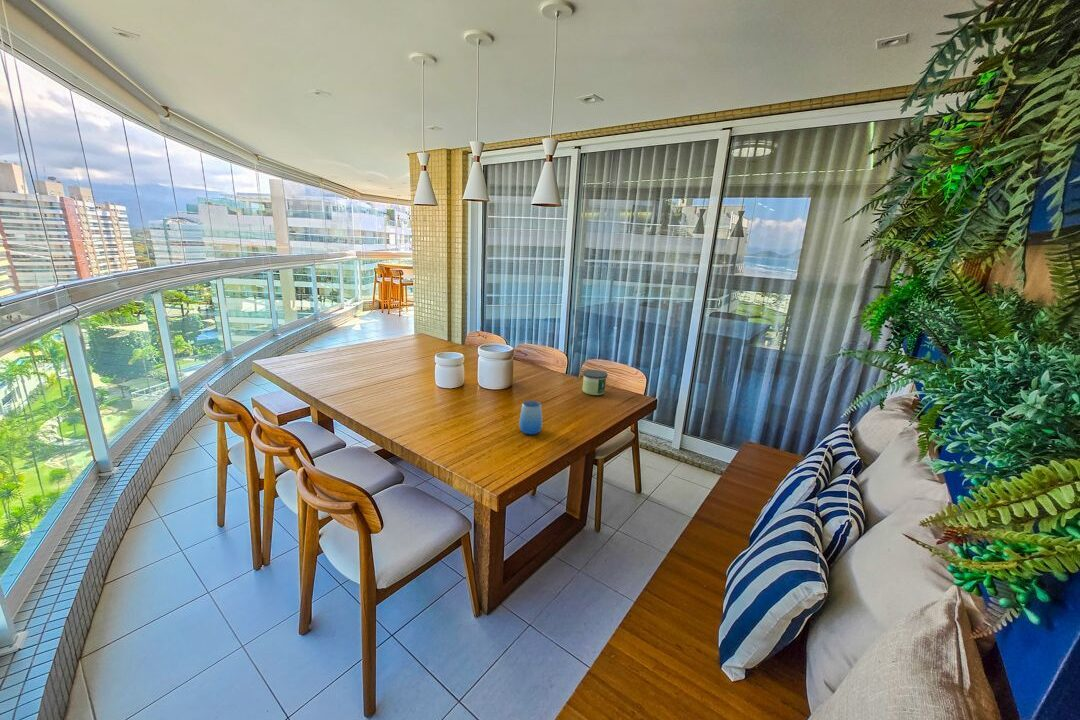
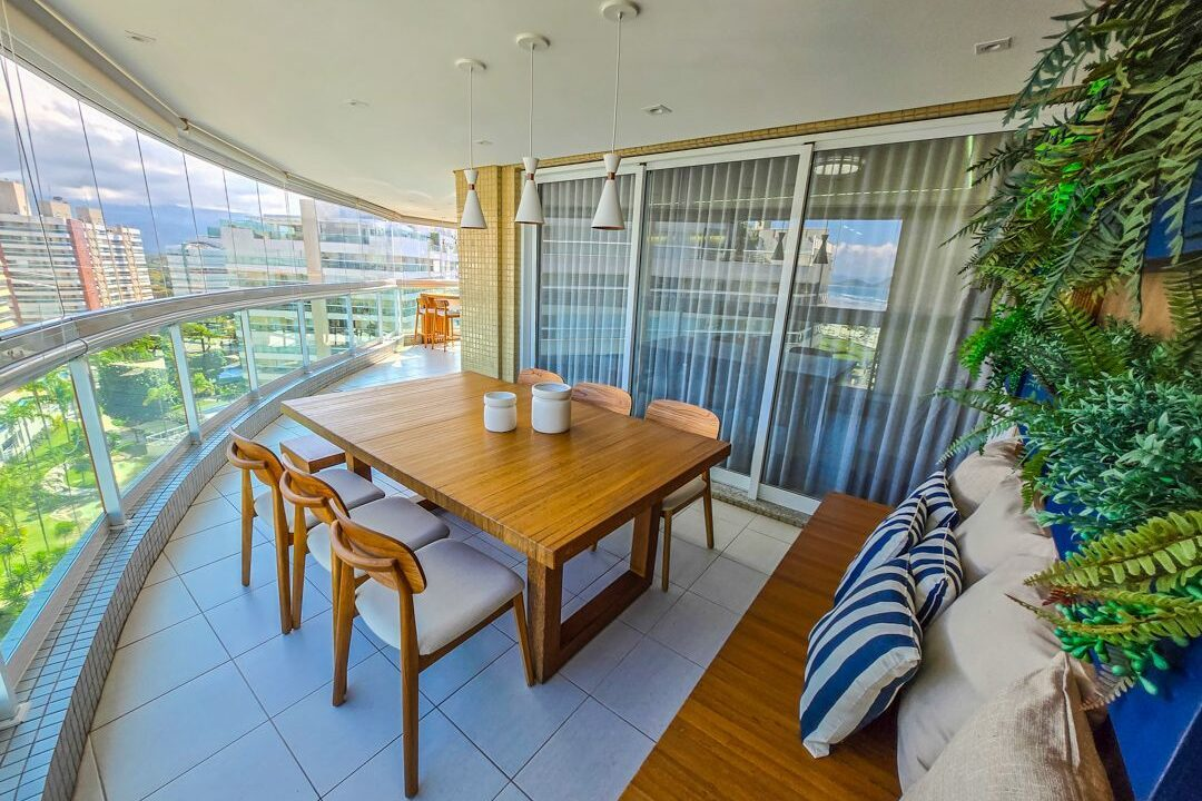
- cup [518,400,543,436]
- candle [582,369,609,396]
